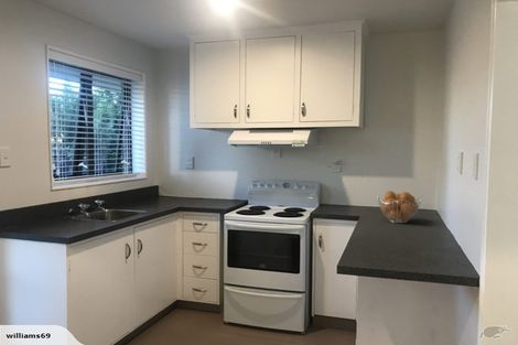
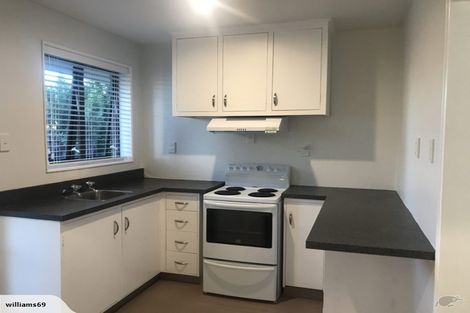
- fruit basket [377,190,422,224]
